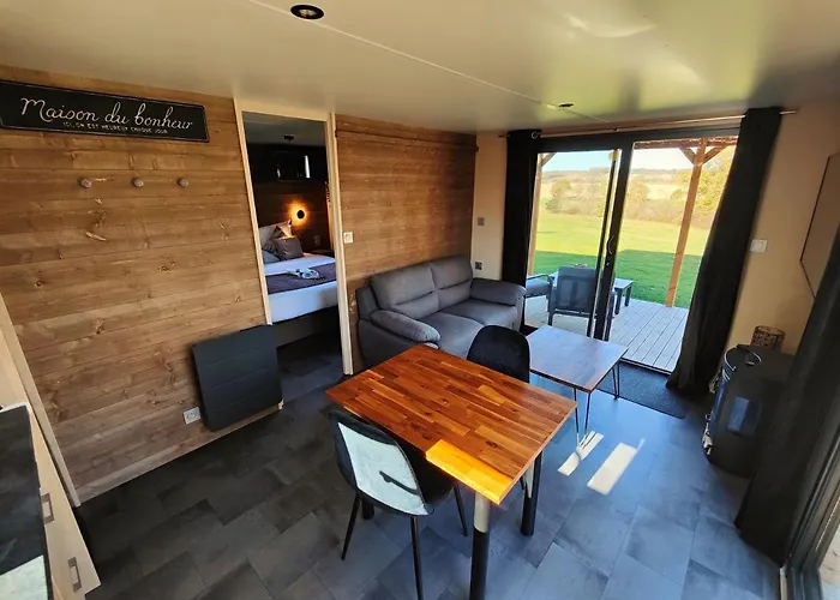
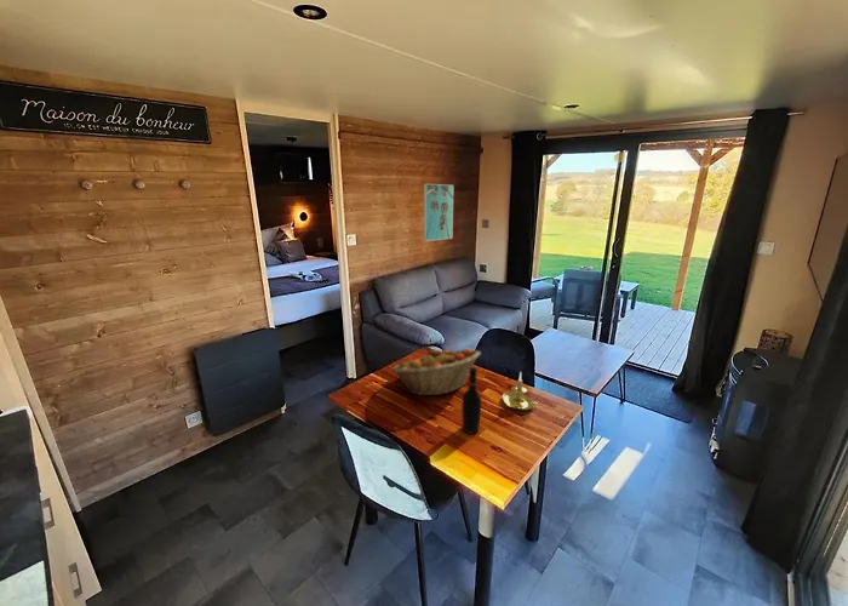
+ wine bottle [460,366,483,435]
+ fruit basket [390,348,482,396]
+ candle holder [502,372,538,412]
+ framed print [423,183,454,242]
